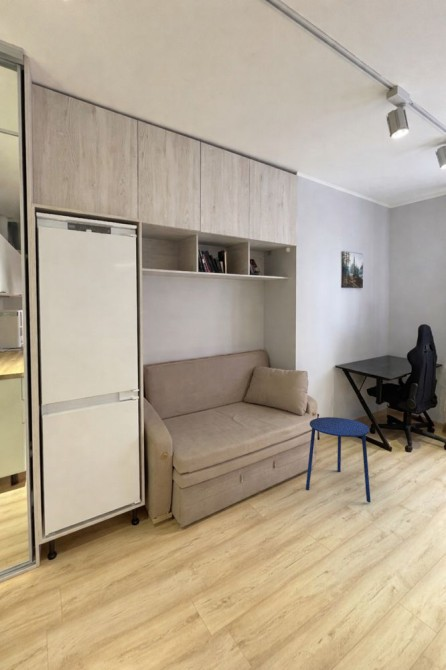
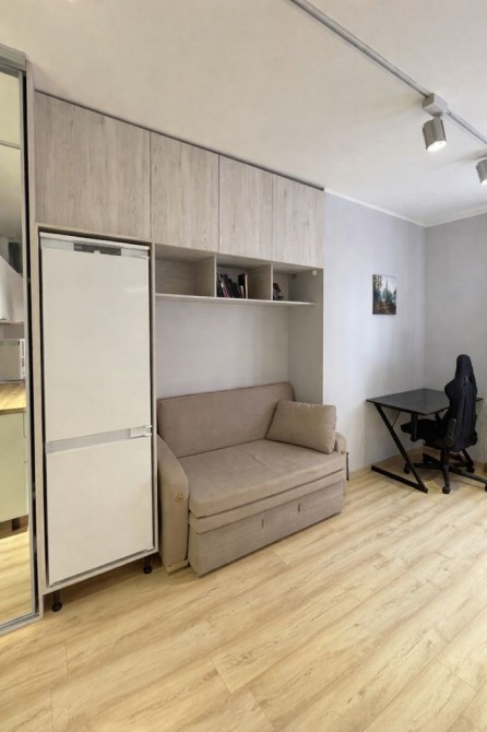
- side table [305,416,372,503]
